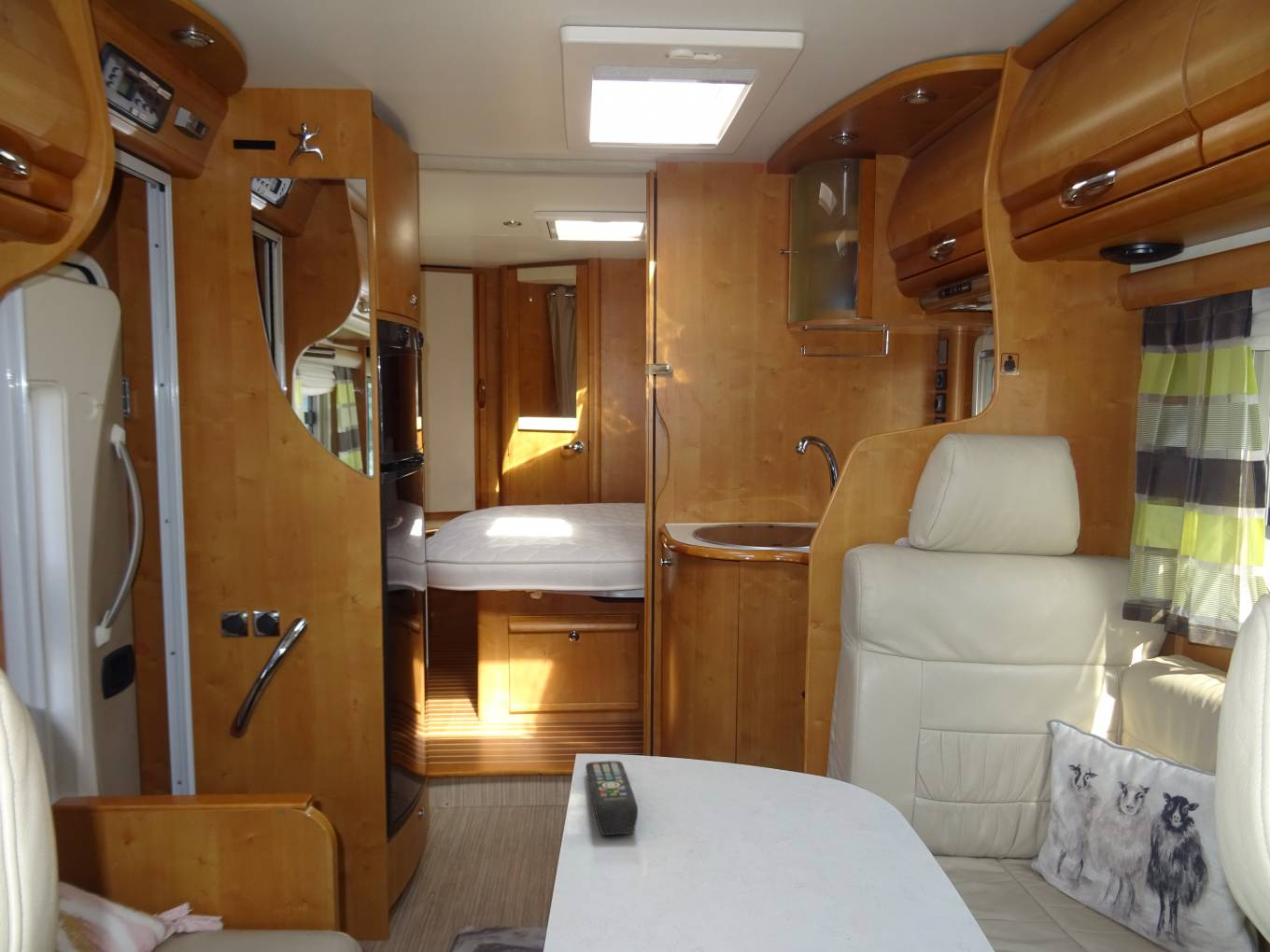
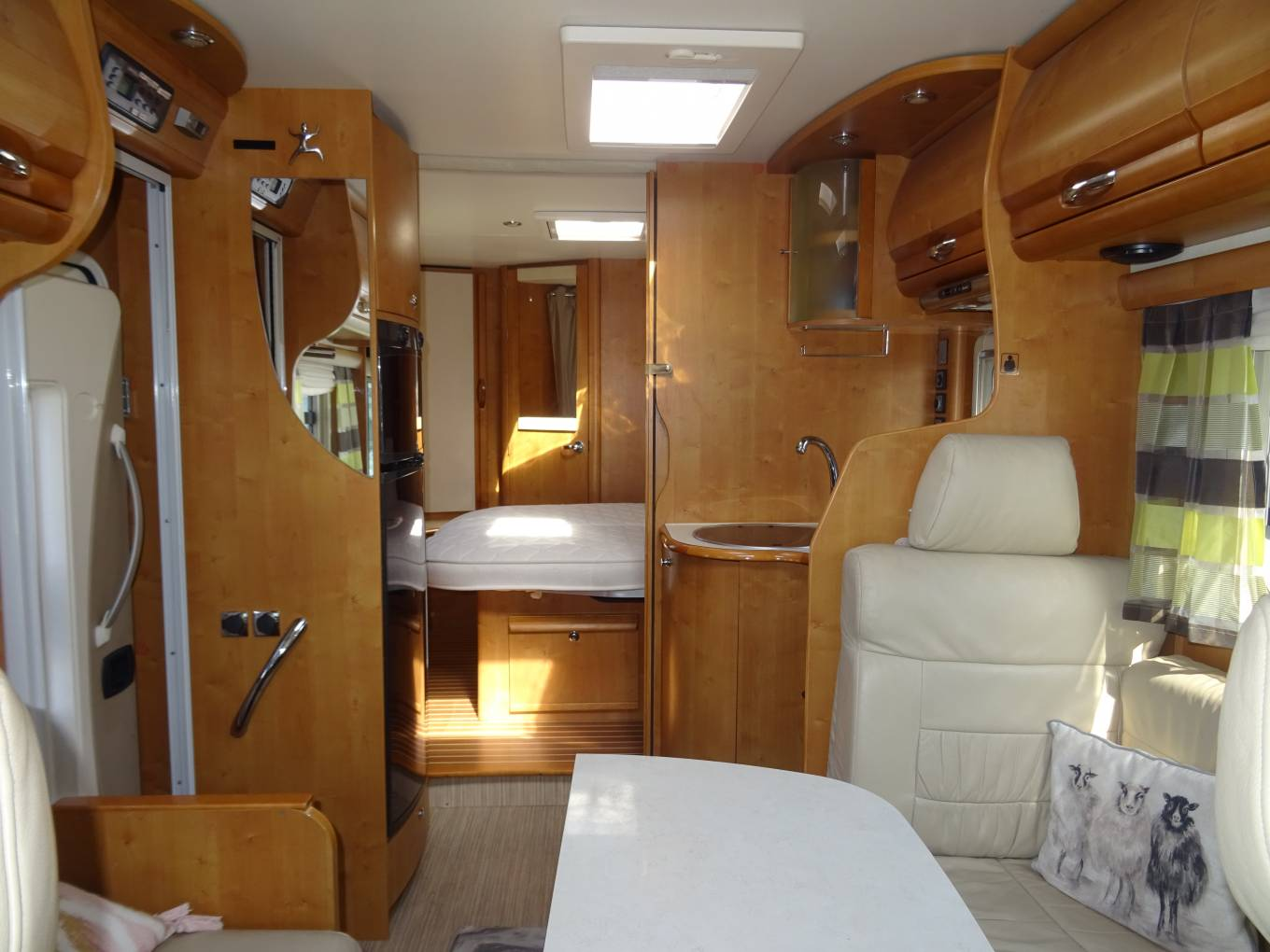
- remote control [585,760,639,836]
